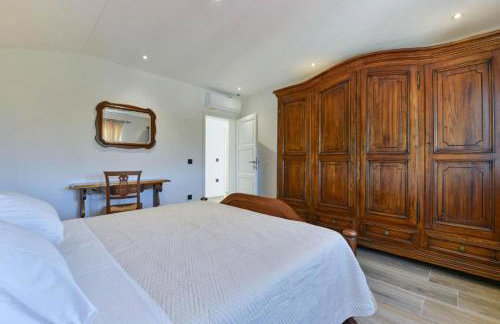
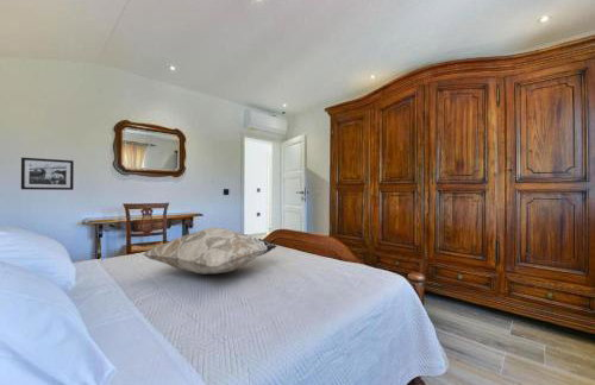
+ picture frame [20,157,75,191]
+ decorative pillow [143,226,278,274]
